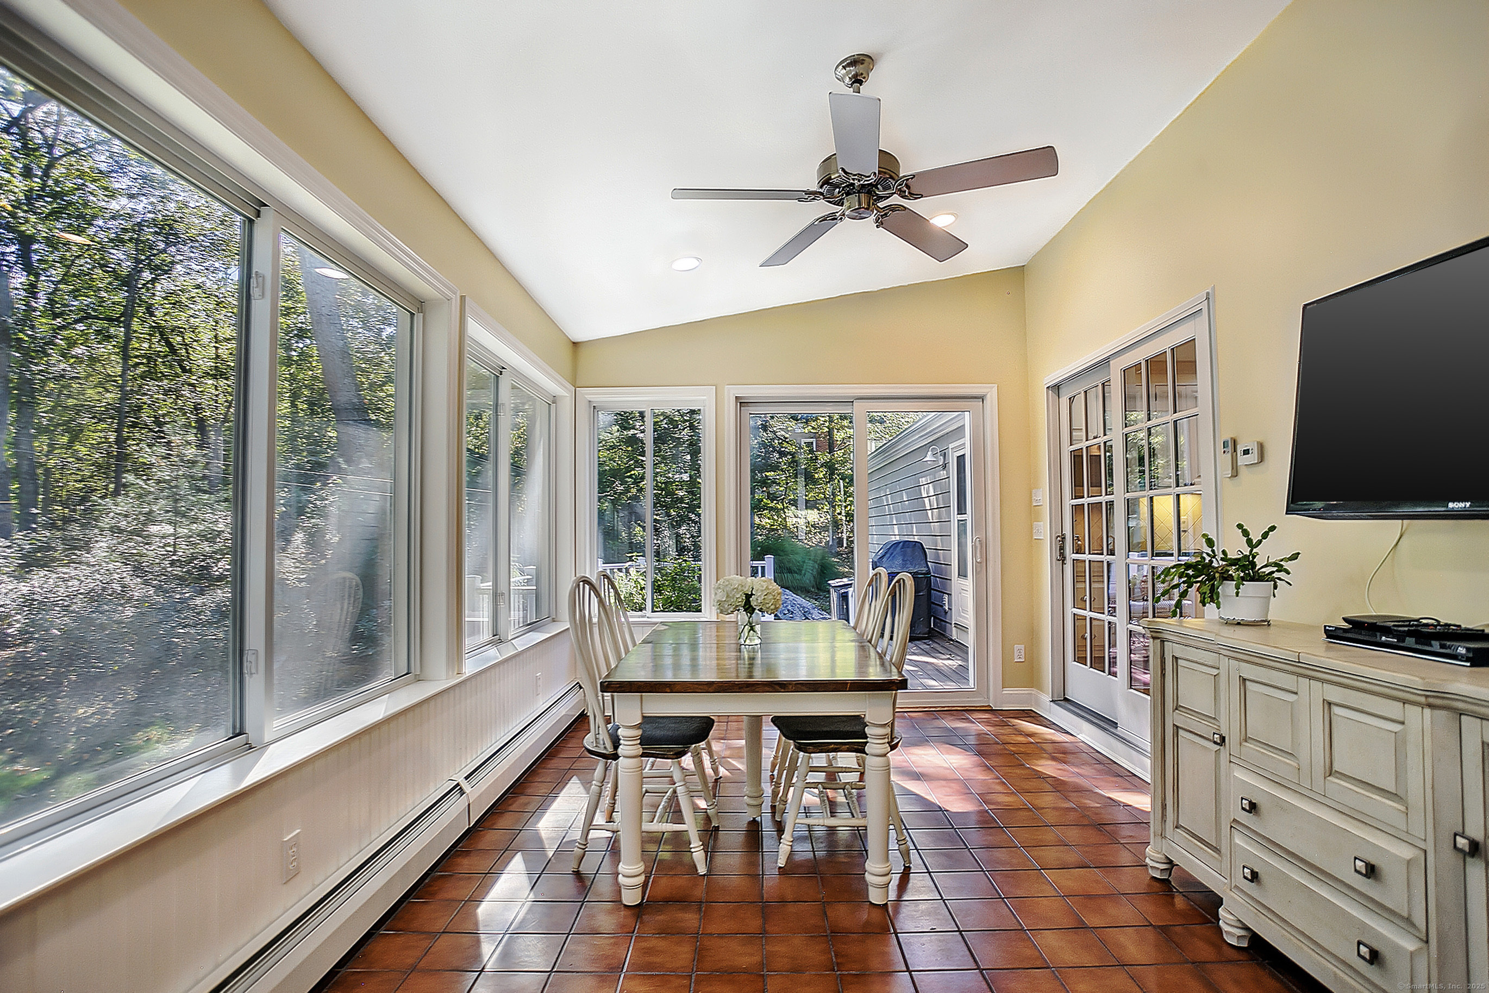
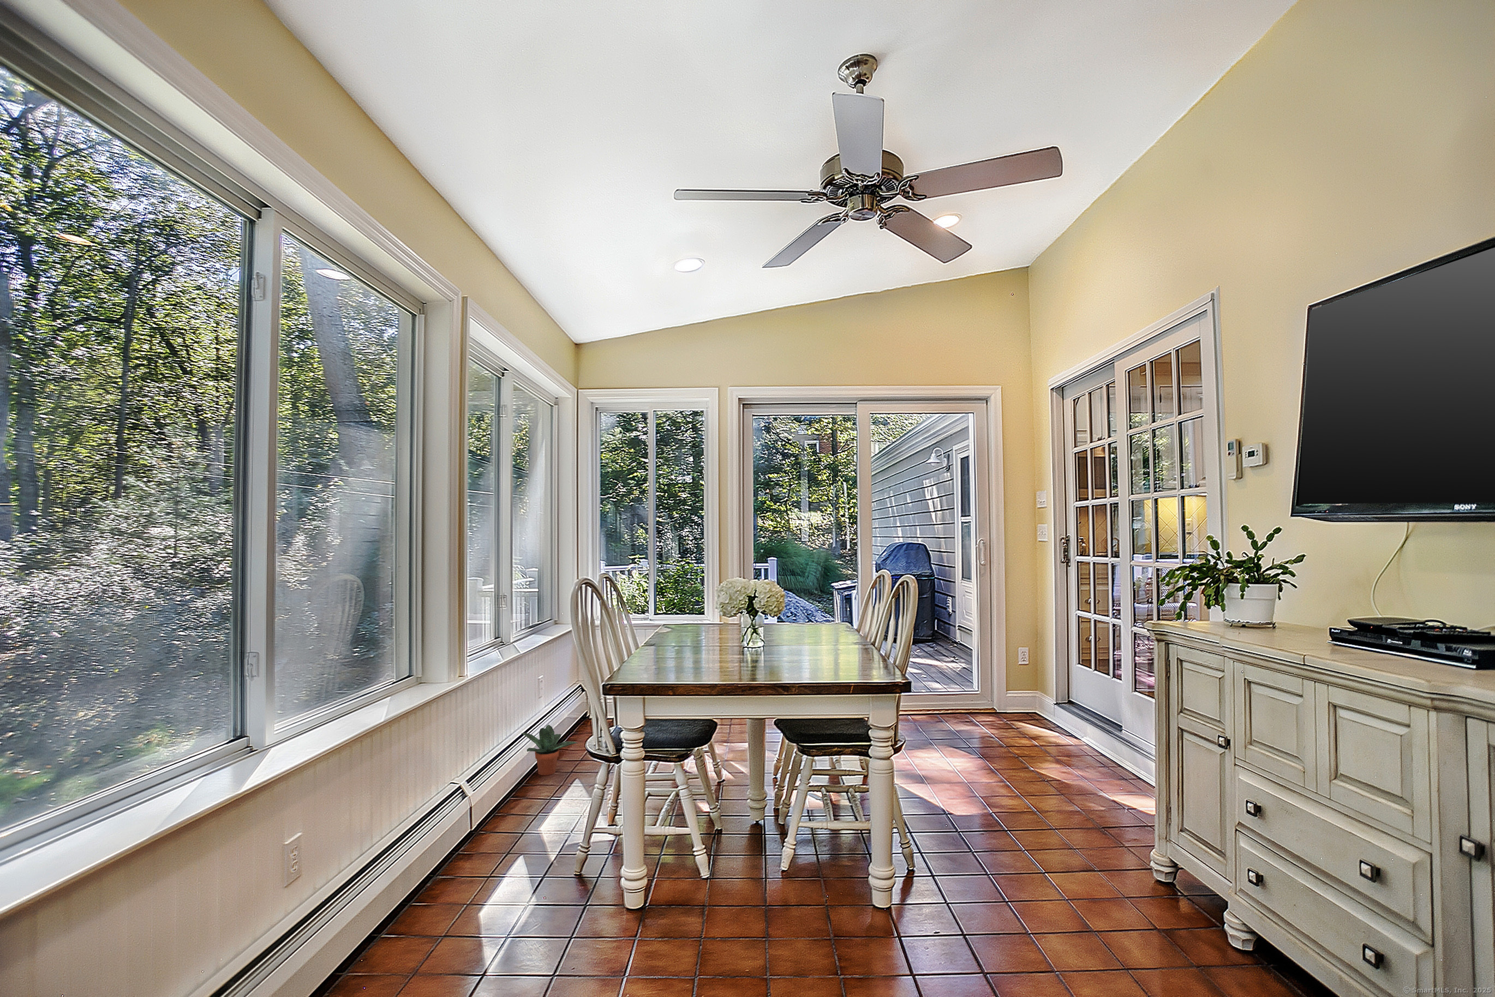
+ potted plant [521,724,579,776]
